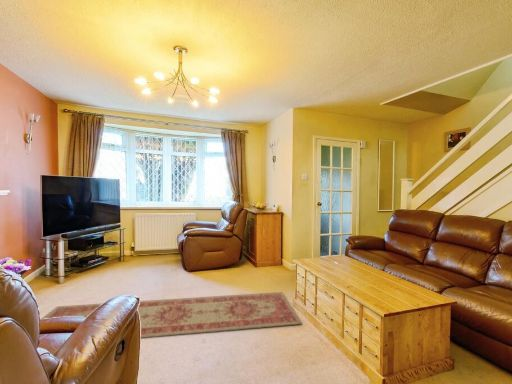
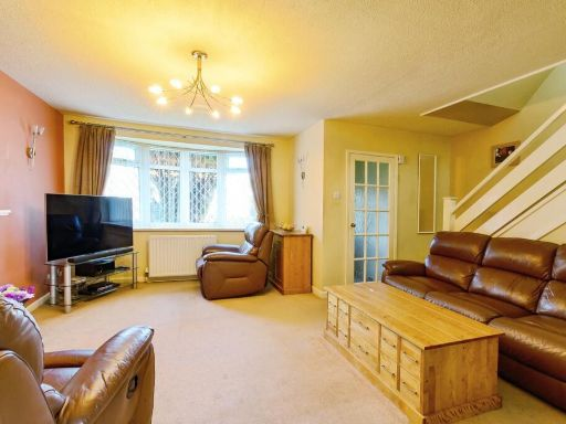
- rug [41,291,303,339]
